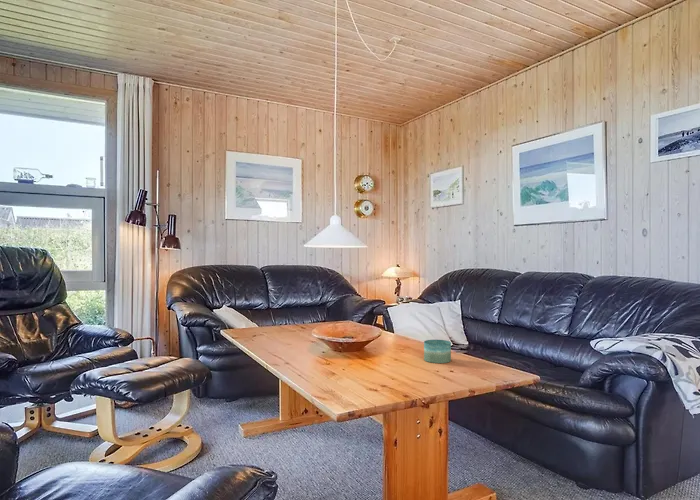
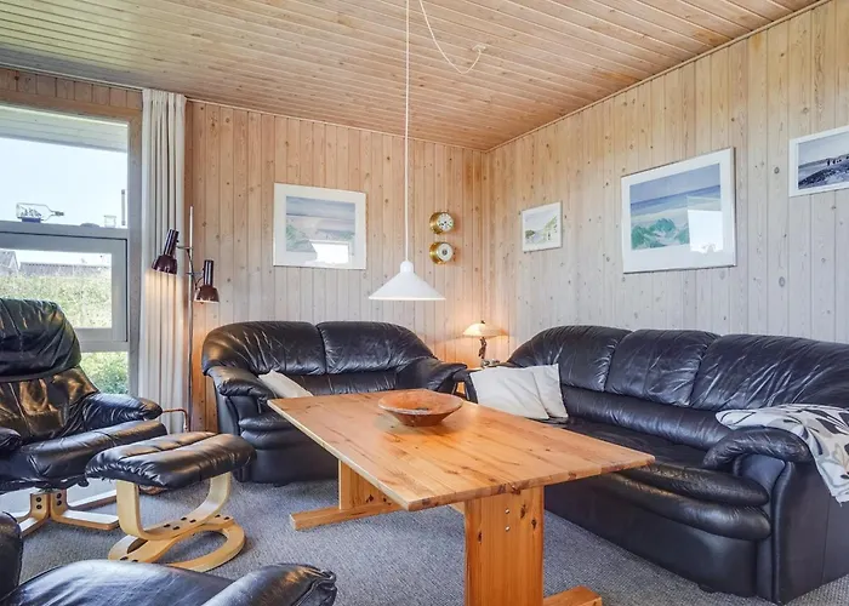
- candle [423,339,452,364]
